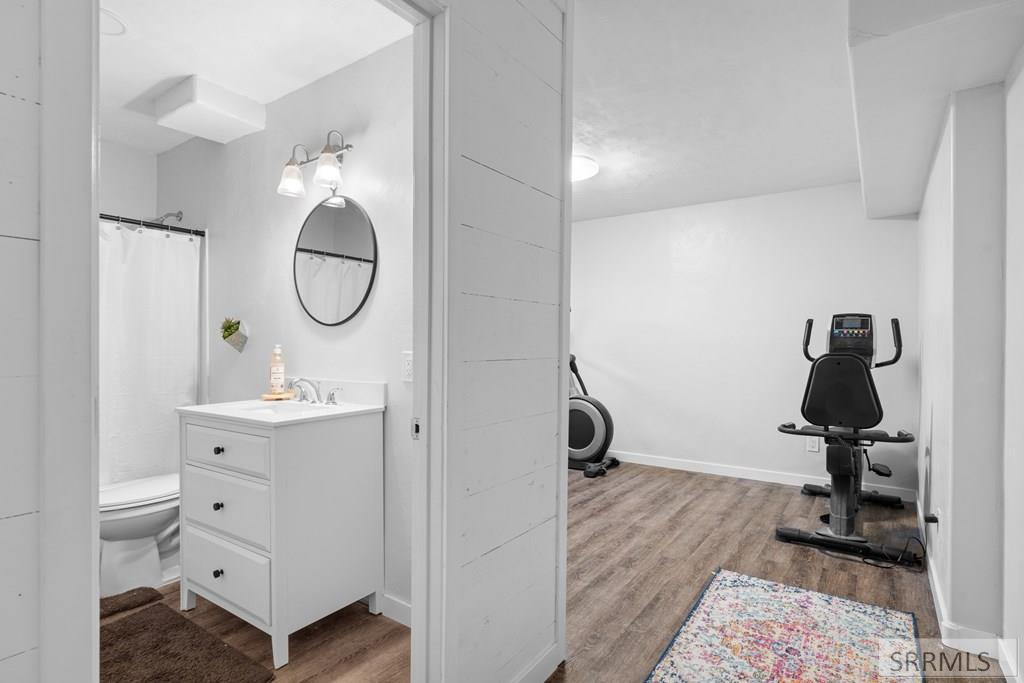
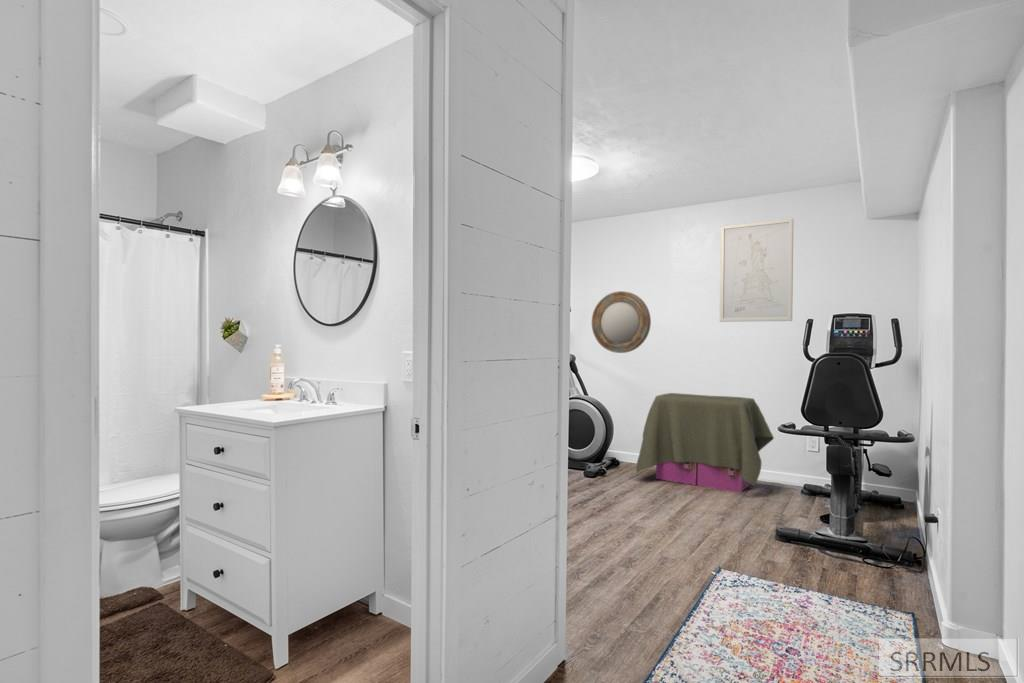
+ home mirror [591,290,652,354]
+ wall art [719,218,794,323]
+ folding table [635,392,775,493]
